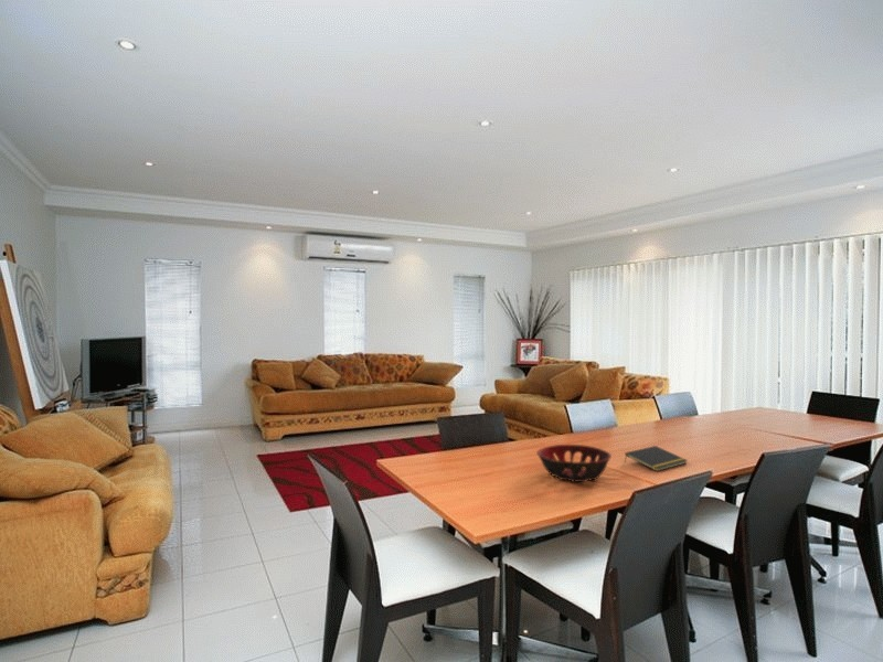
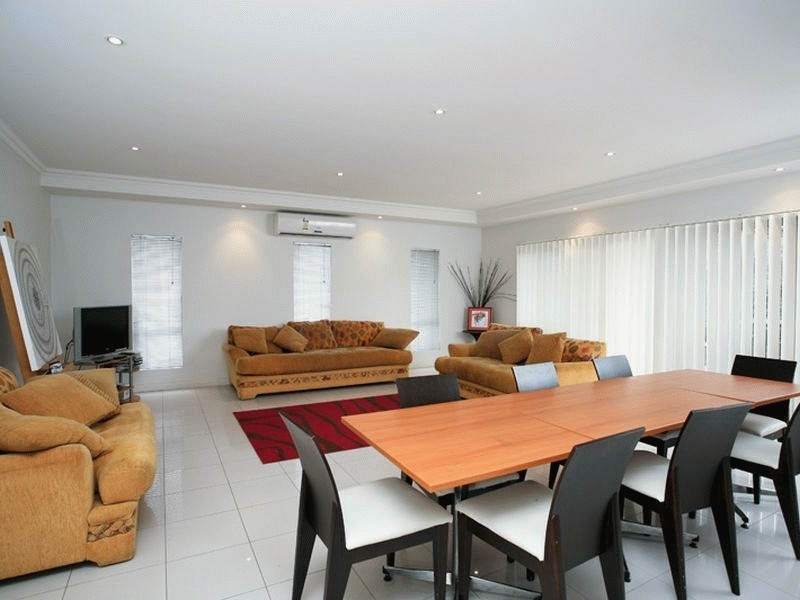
- decorative bowl [535,444,613,483]
- notepad [624,445,689,472]
